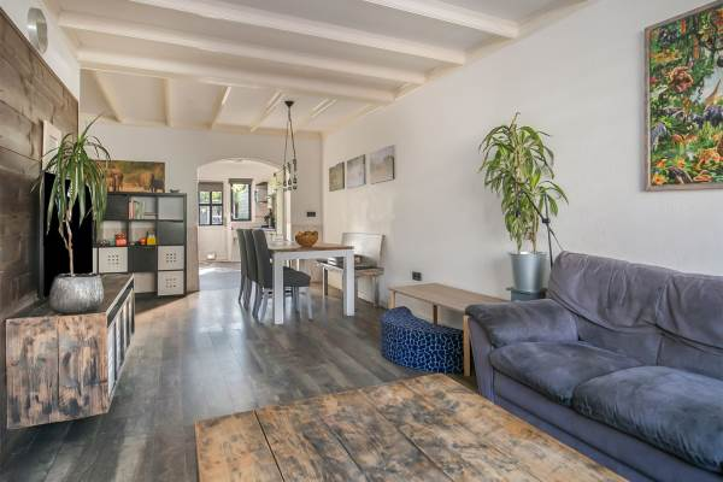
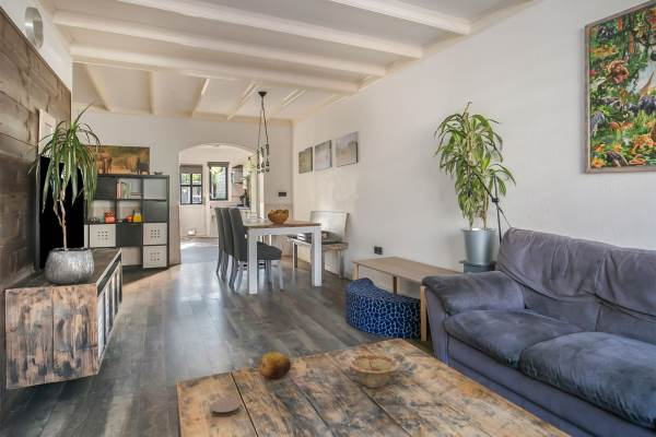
+ fruit [258,351,292,380]
+ dish [348,353,401,389]
+ coaster [210,397,242,417]
